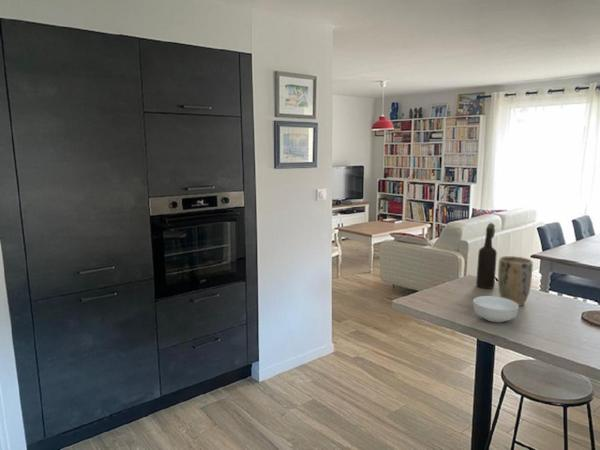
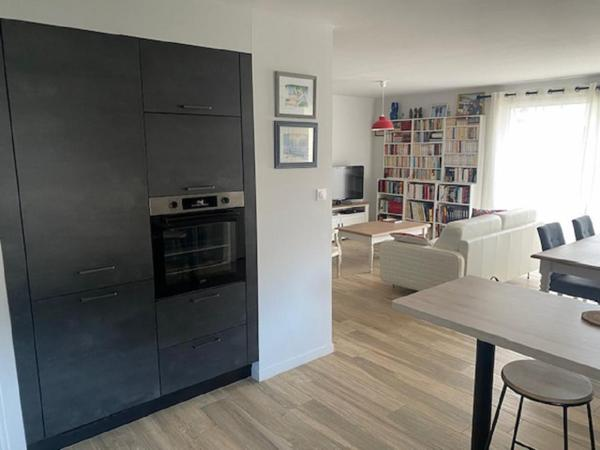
- cereal bowl [472,295,520,323]
- plant pot [497,255,534,307]
- bottle [475,222,498,289]
